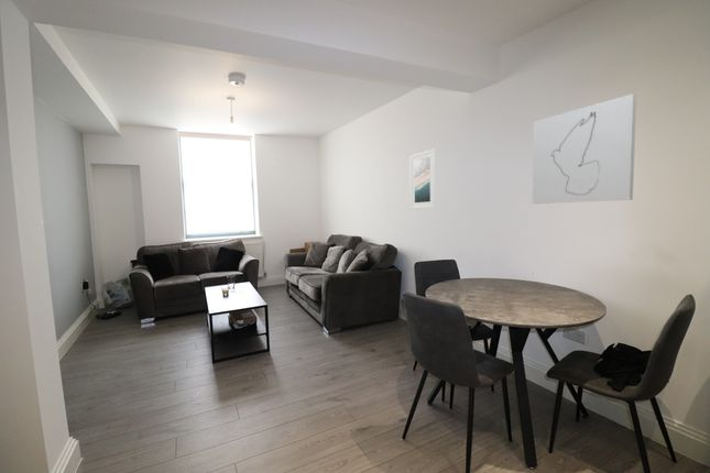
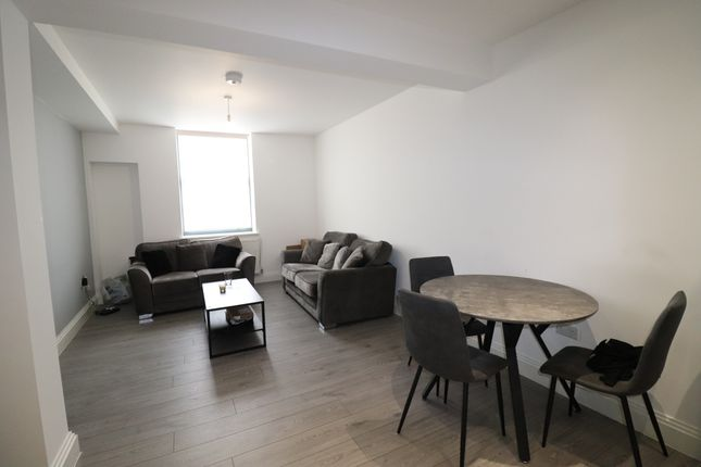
- wall art [532,92,637,205]
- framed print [409,148,437,210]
